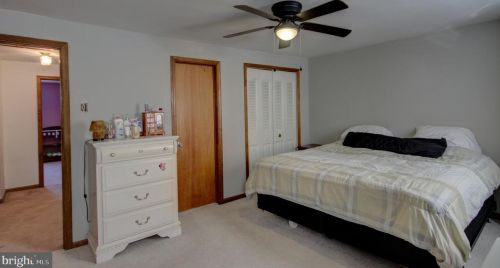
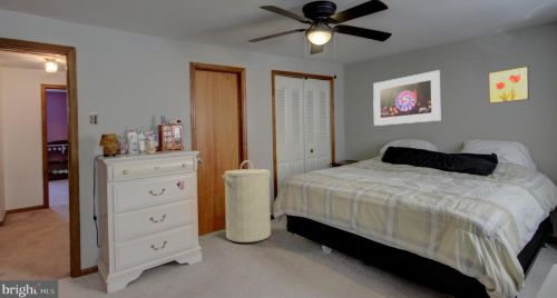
+ wall art [488,64,530,105]
+ laundry hamper [221,159,272,244]
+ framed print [372,69,441,127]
